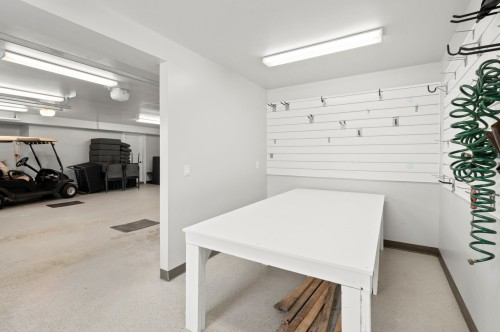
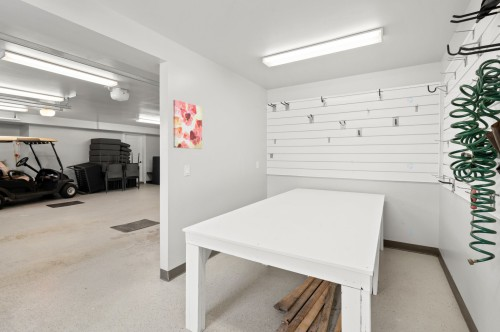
+ wall art [172,99,203,150]
